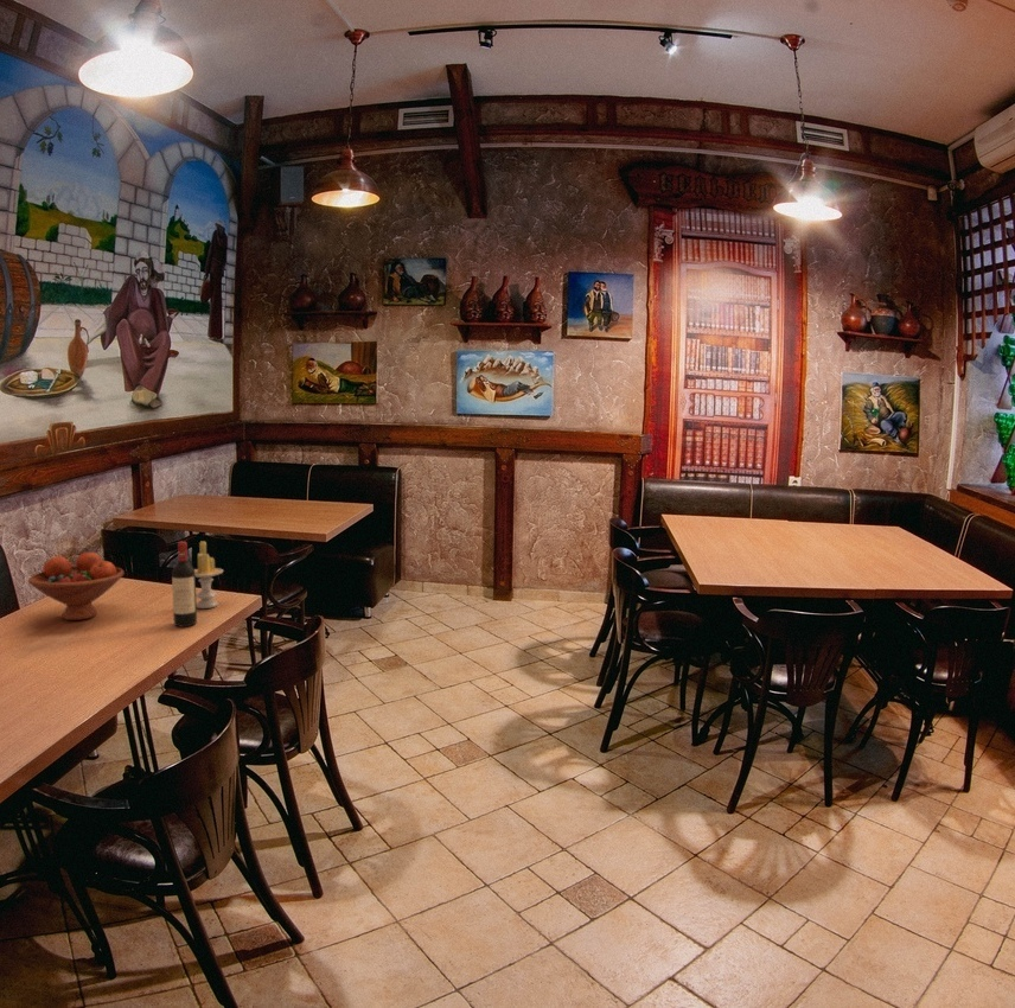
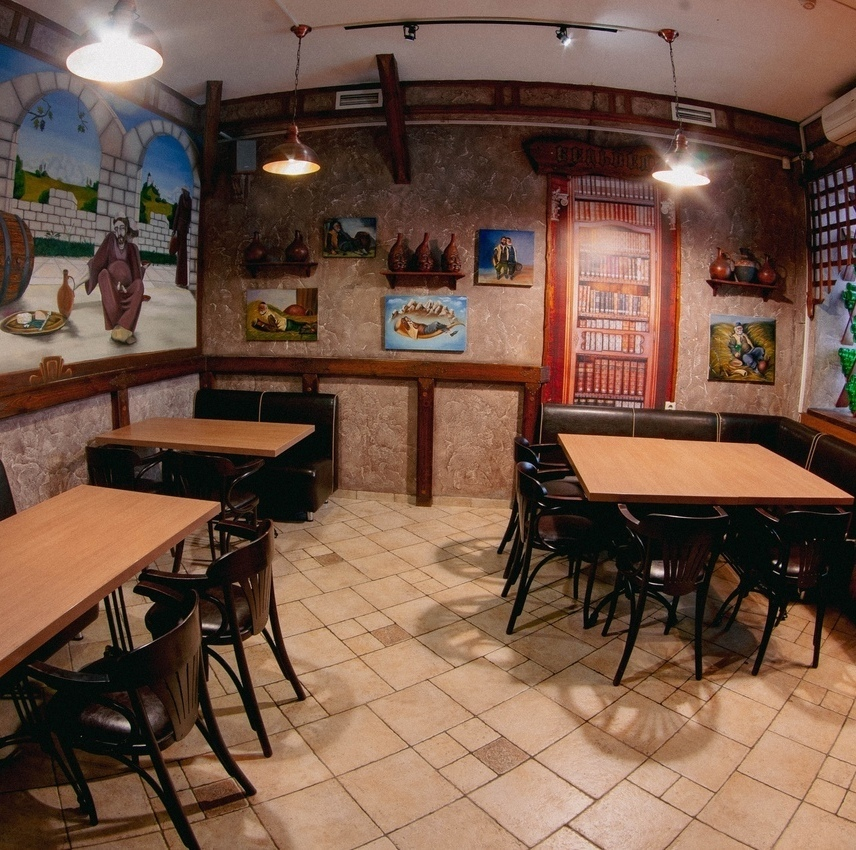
- fruit bowl [27,551,126,621]
- wine bottle [171,541,198,627]
- candle [194,540,224,610]
